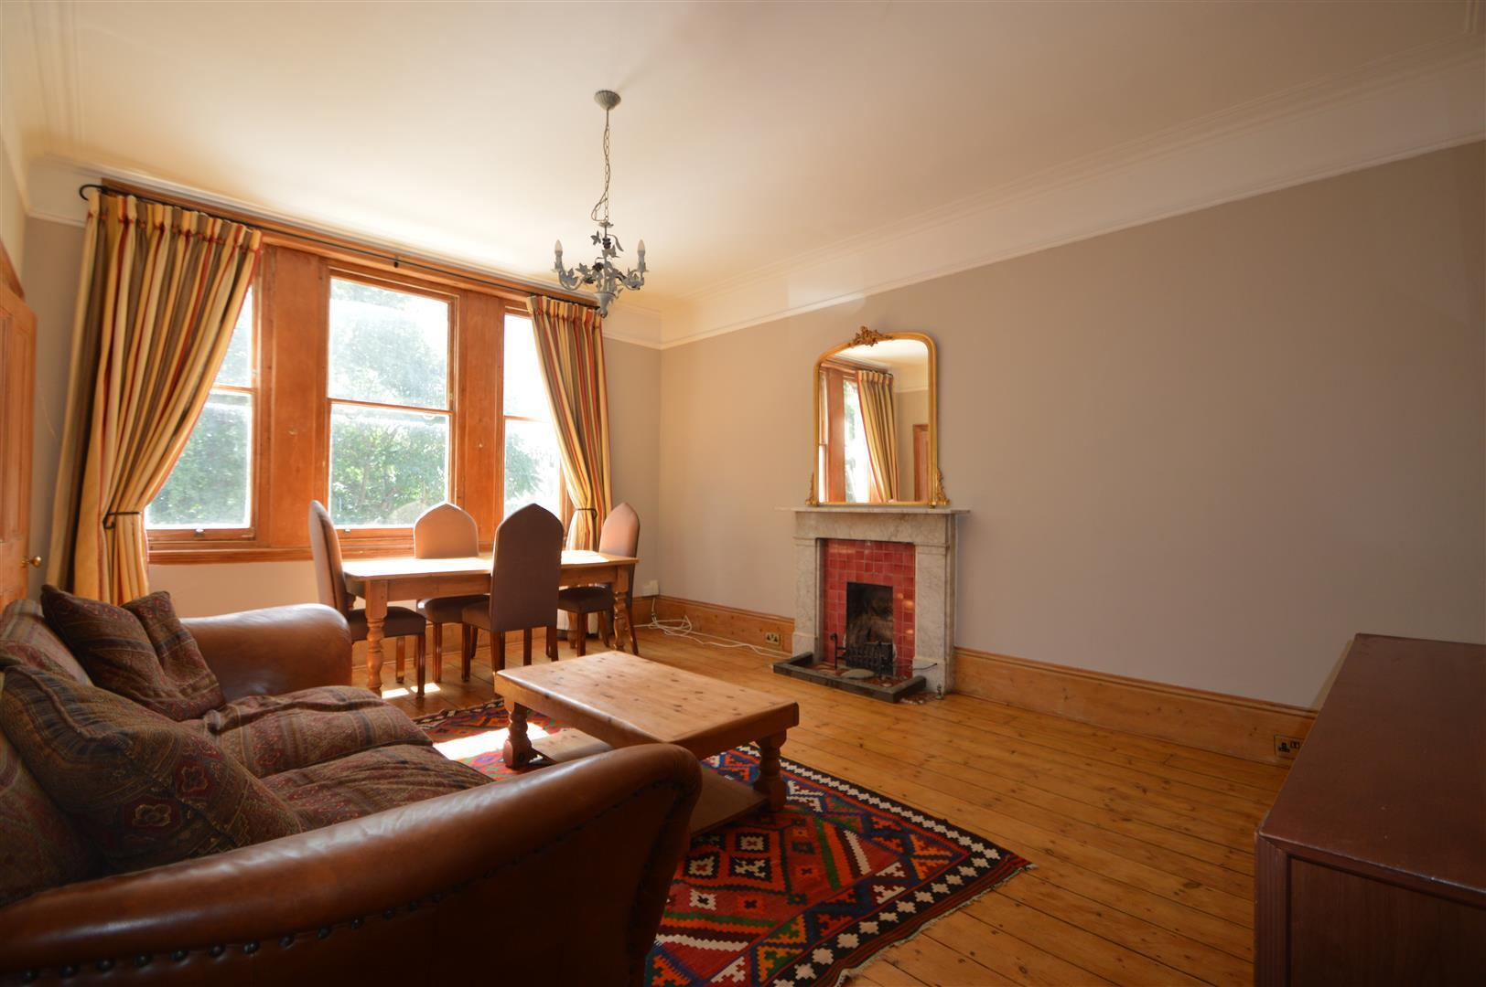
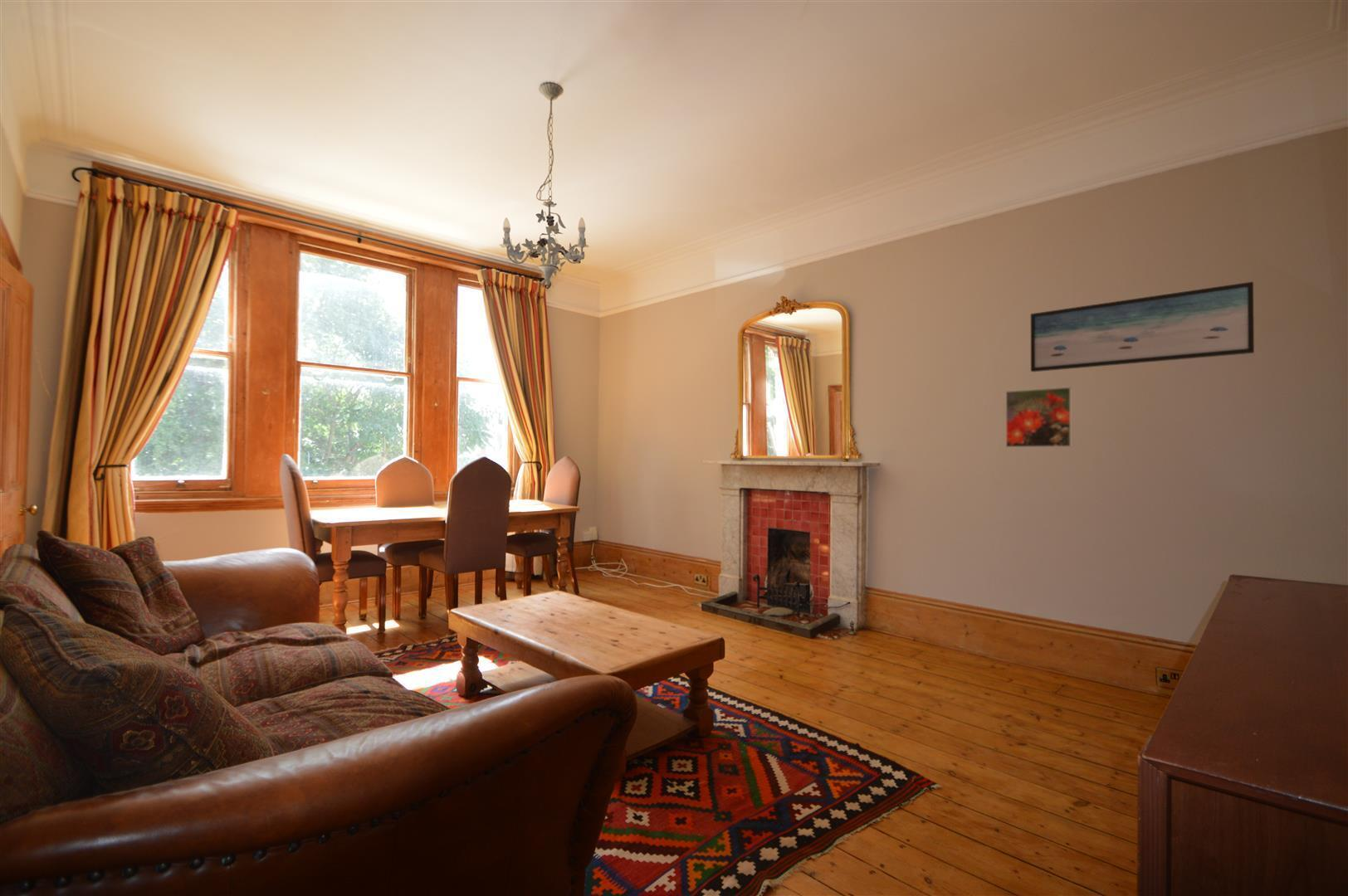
+ wall art [1030,281,1255,373]
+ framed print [1005,386,1073,448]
